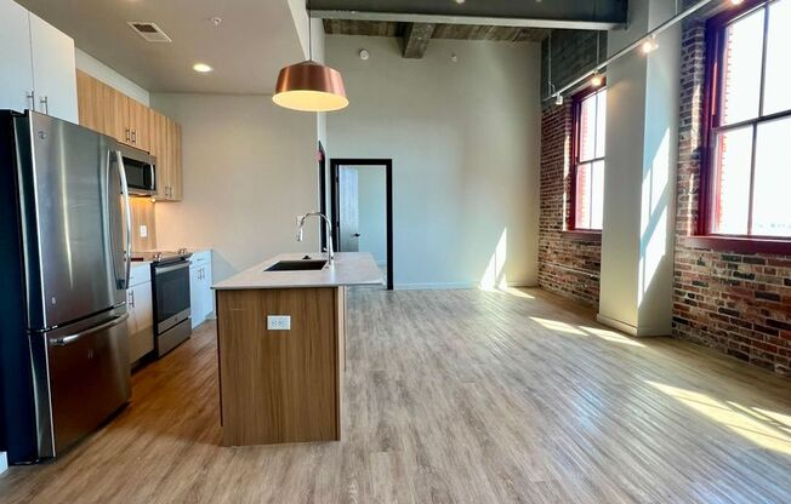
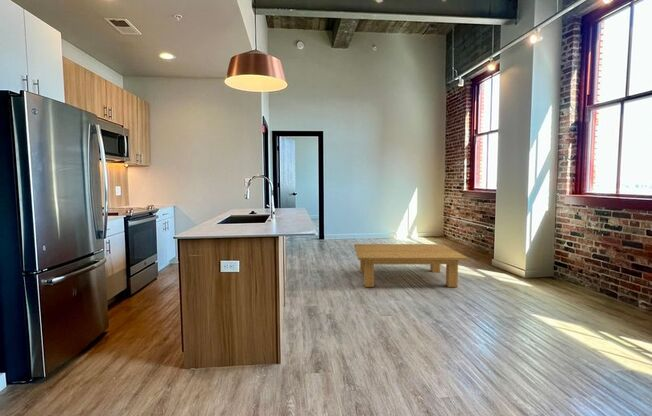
+ coffee table [353,243,469,288]
